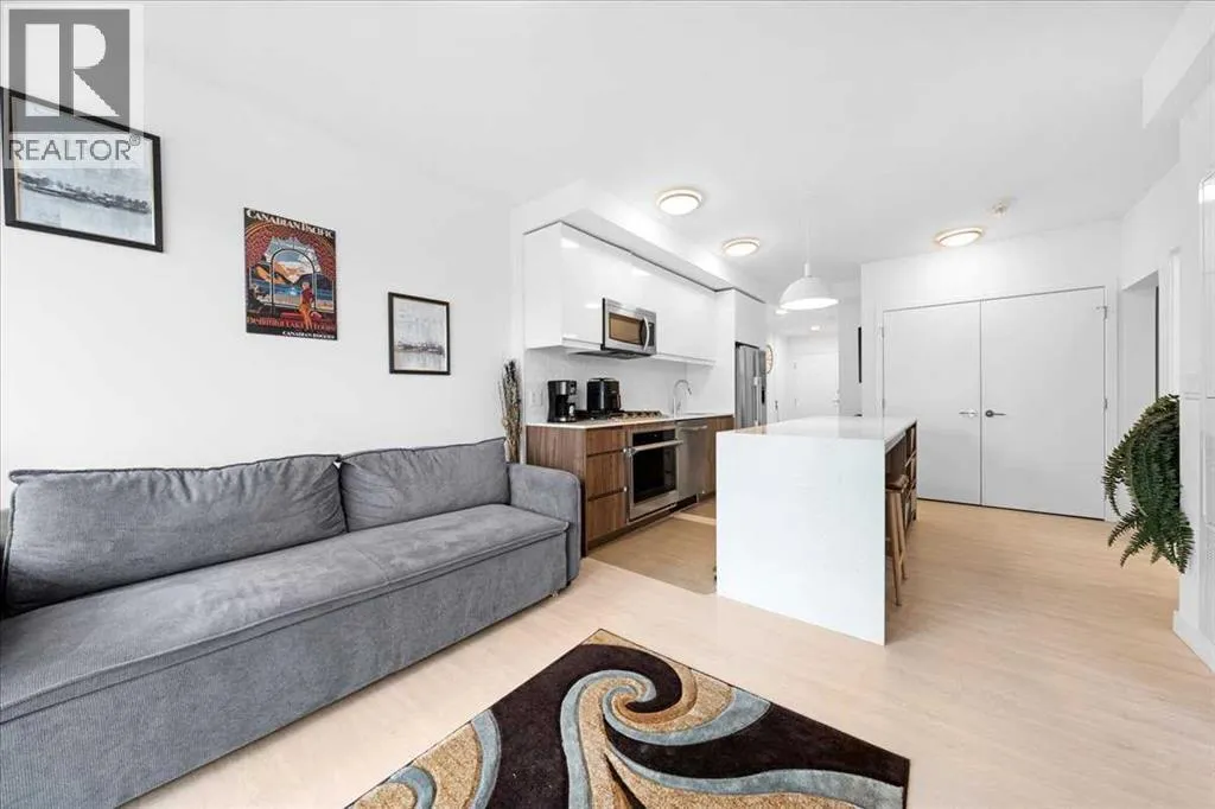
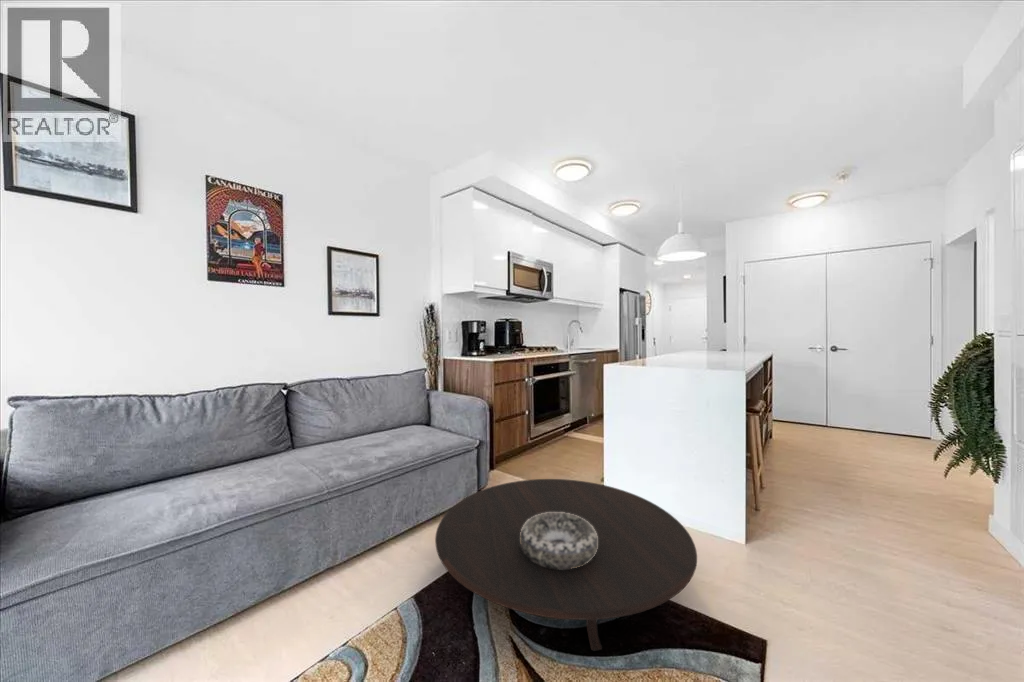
+ decorative bowl [520,512,598,569]
+ table [434,478,698,652]
